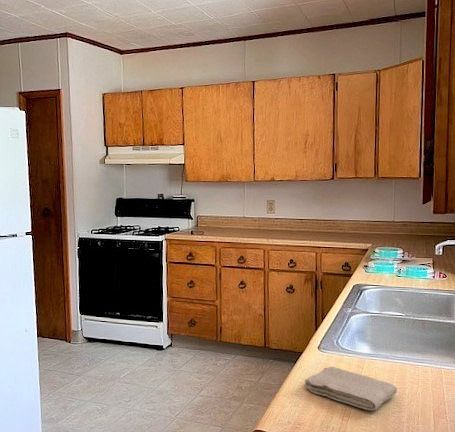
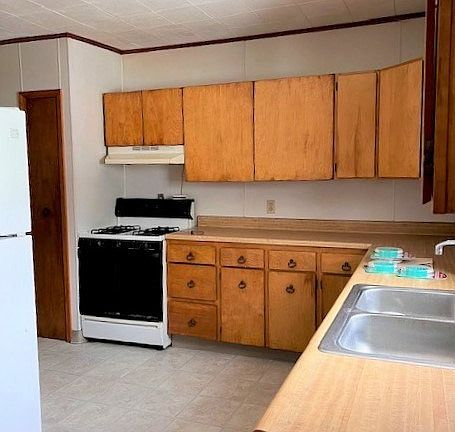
- washcloth [303,366,398,411]
